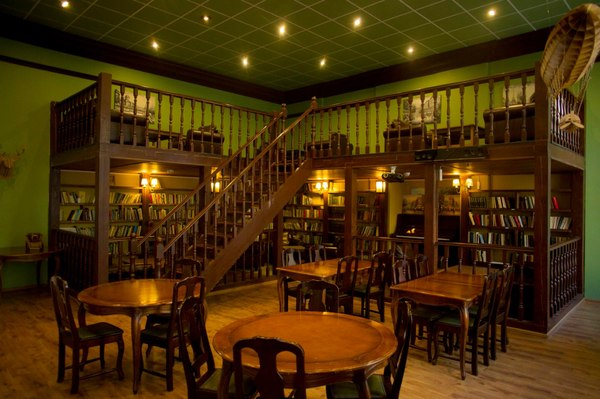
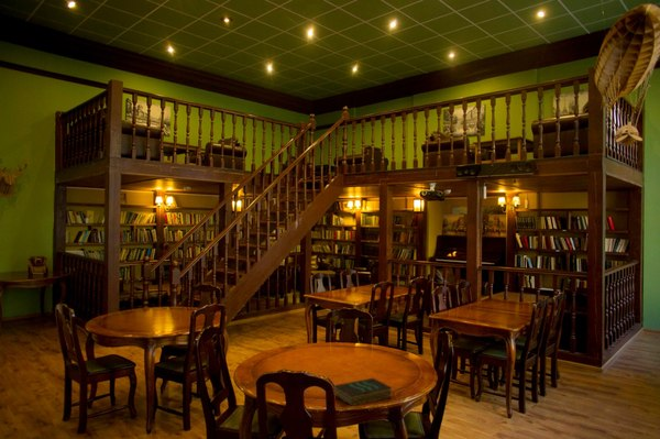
+ book [333,377,394,407]
